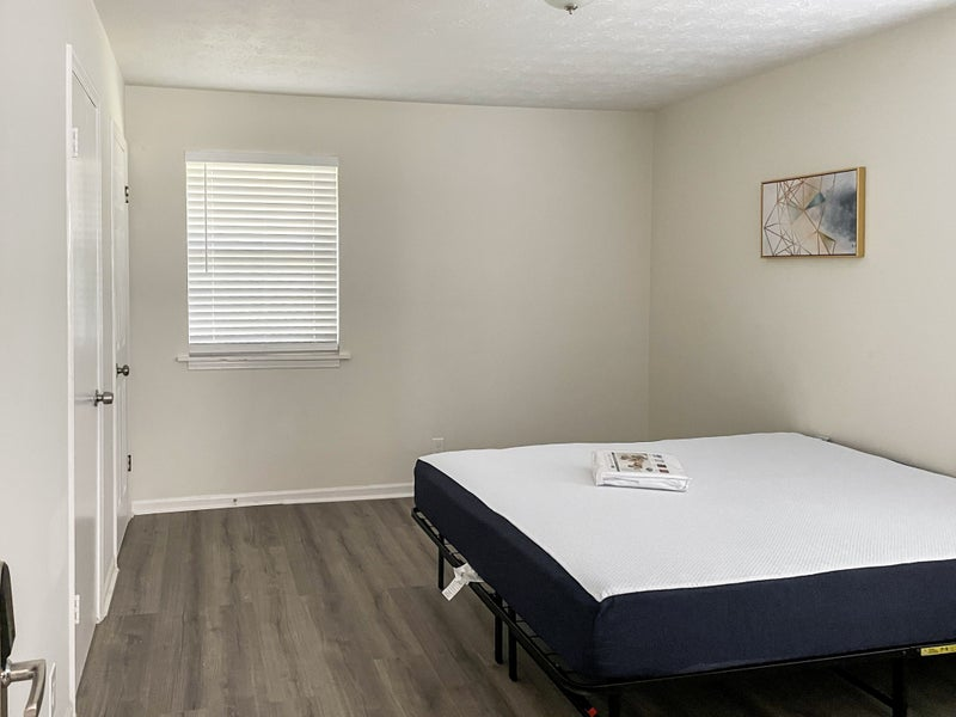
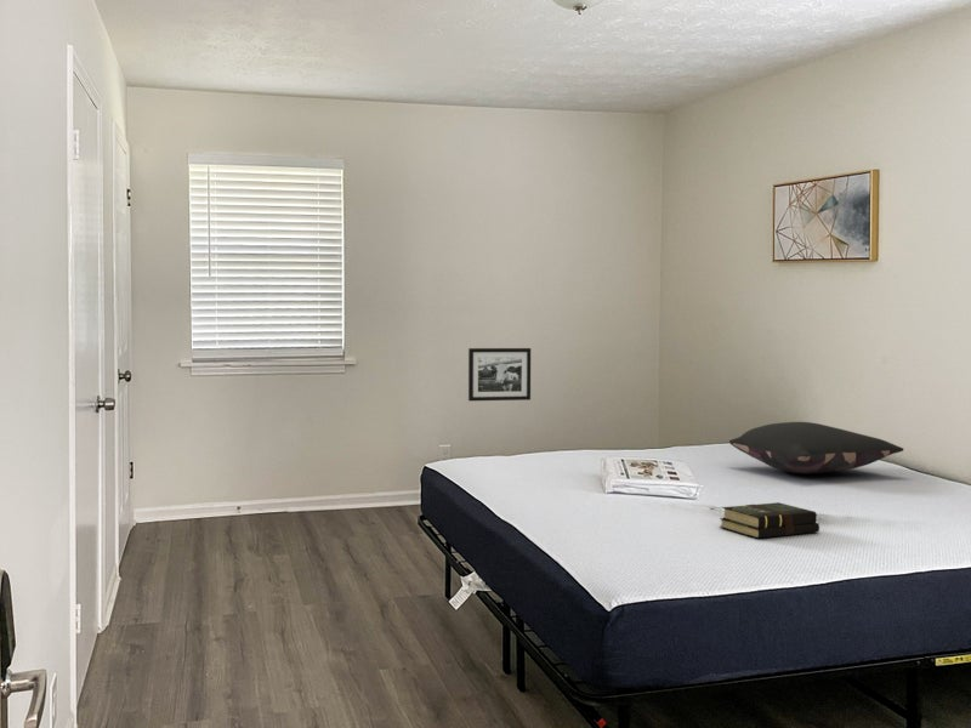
+ book [719,501,820,540]
+ picture frame [467,347,532,402]
+ pillow [728,421,904,474]
